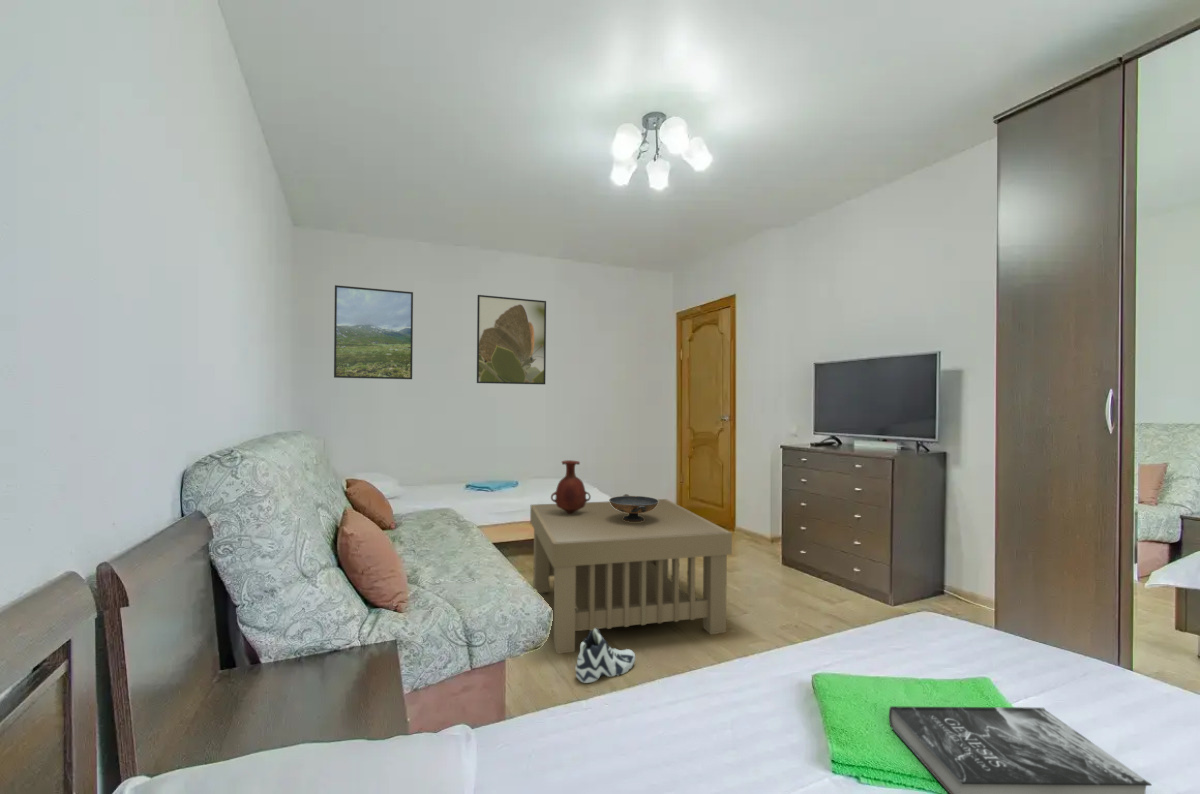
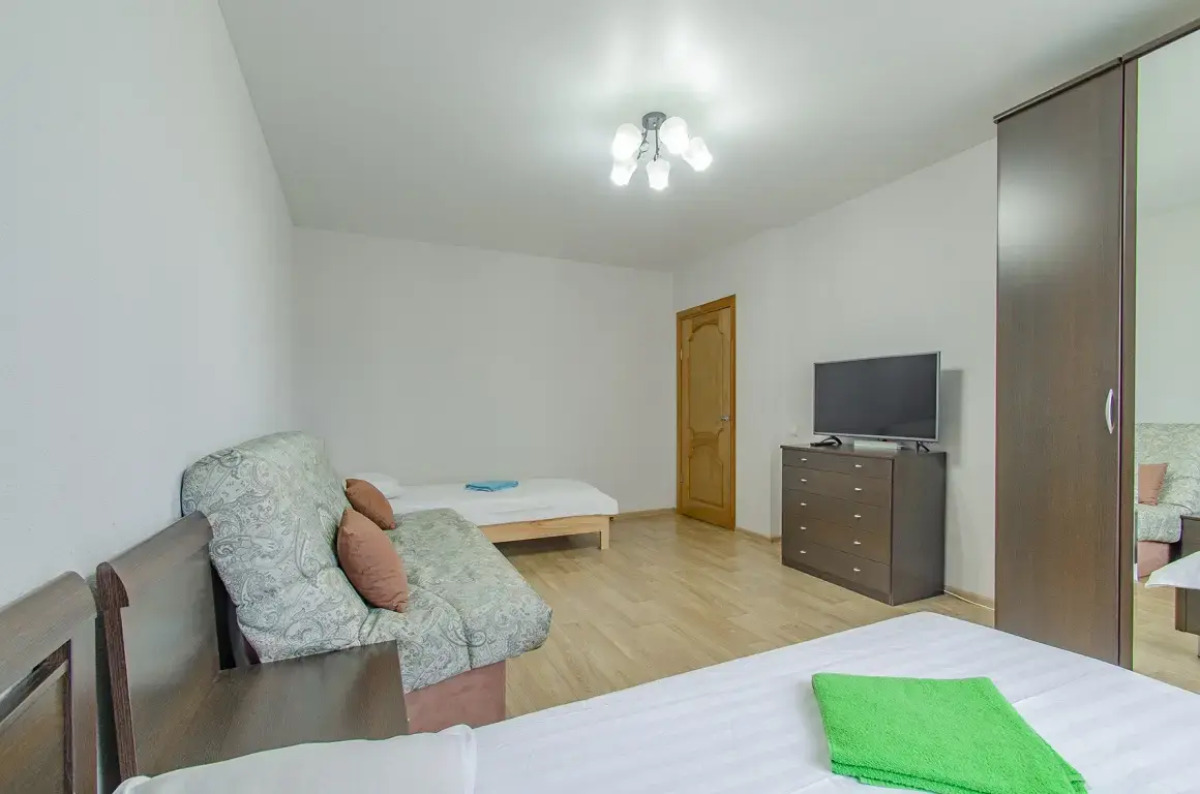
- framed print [333,284,414,380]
- vase [550,459,592,514]
- sneaker [574,628,636,684]
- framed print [476,294,547,385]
- coffee table [529,498,733,655]
- book [888,705,1153,794]
- decorative bowl [608,493,659,522]
